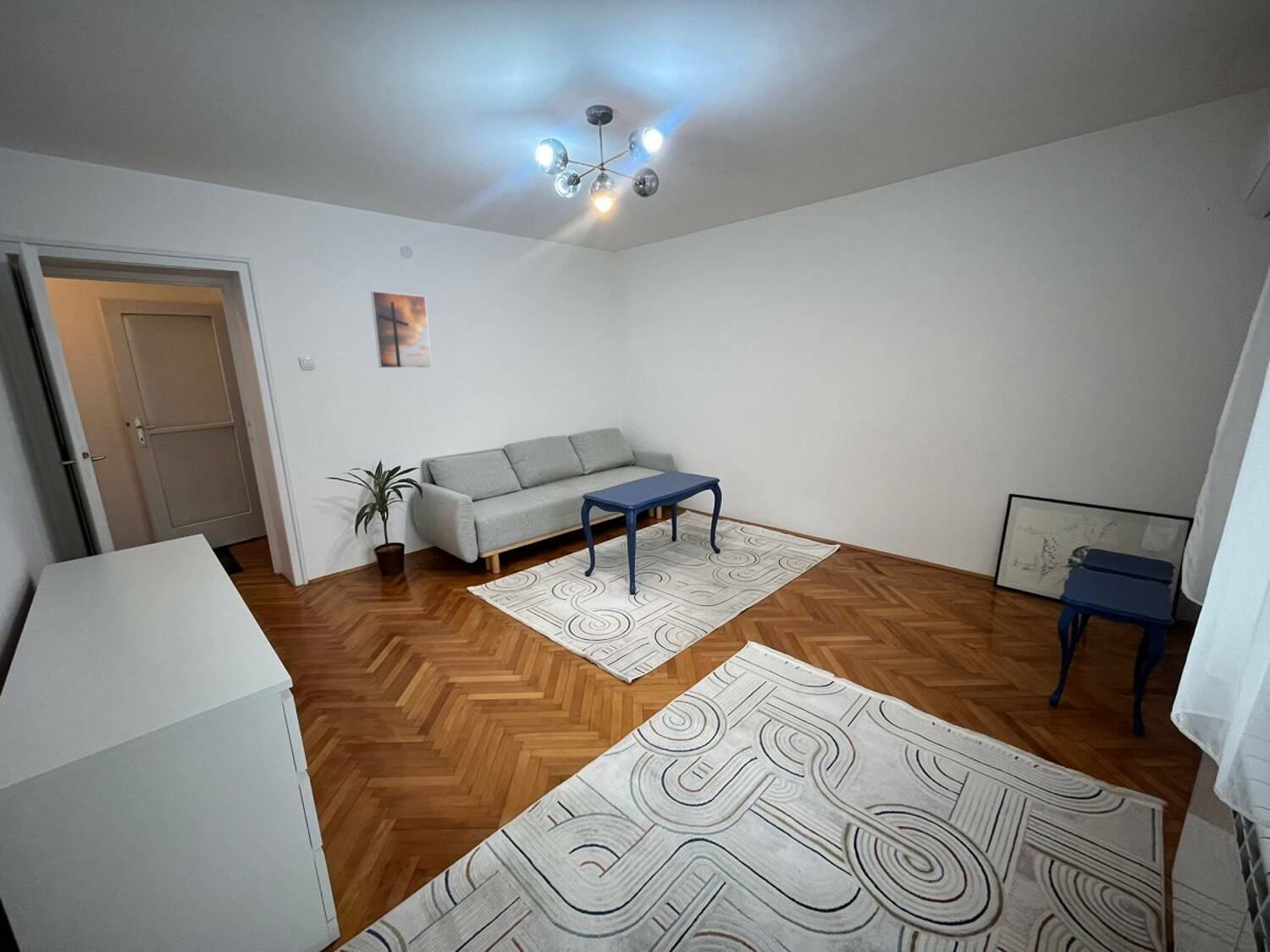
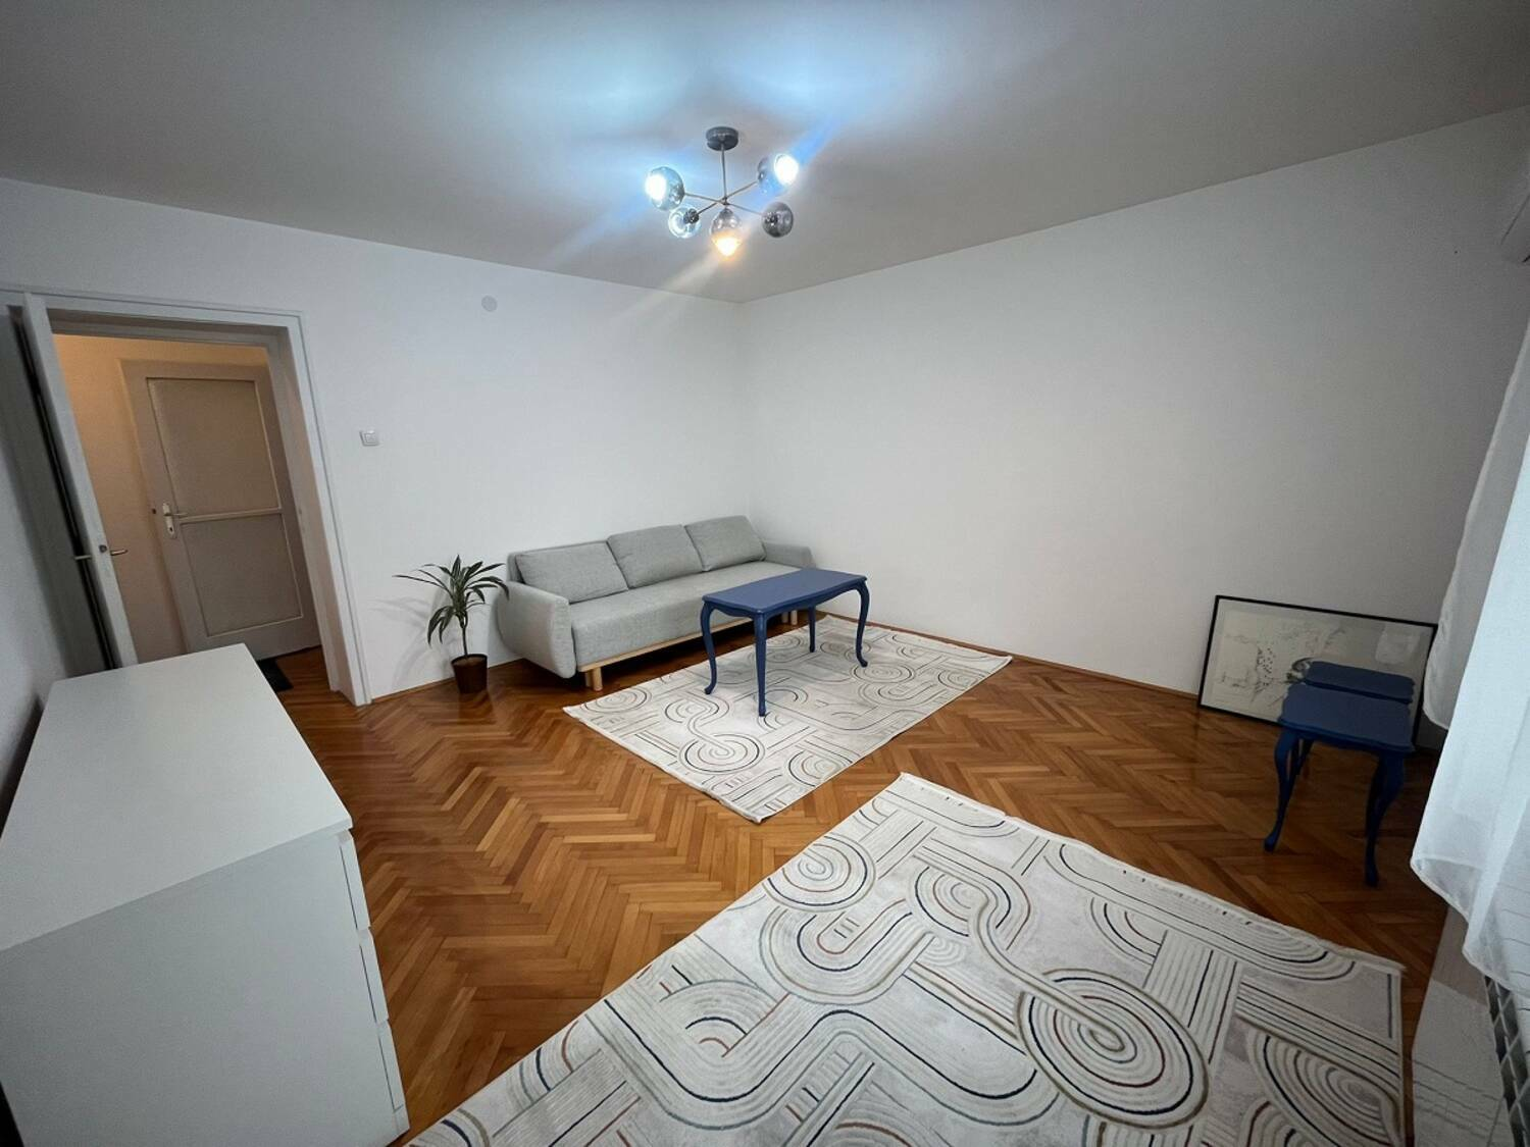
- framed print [370,290,433,369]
